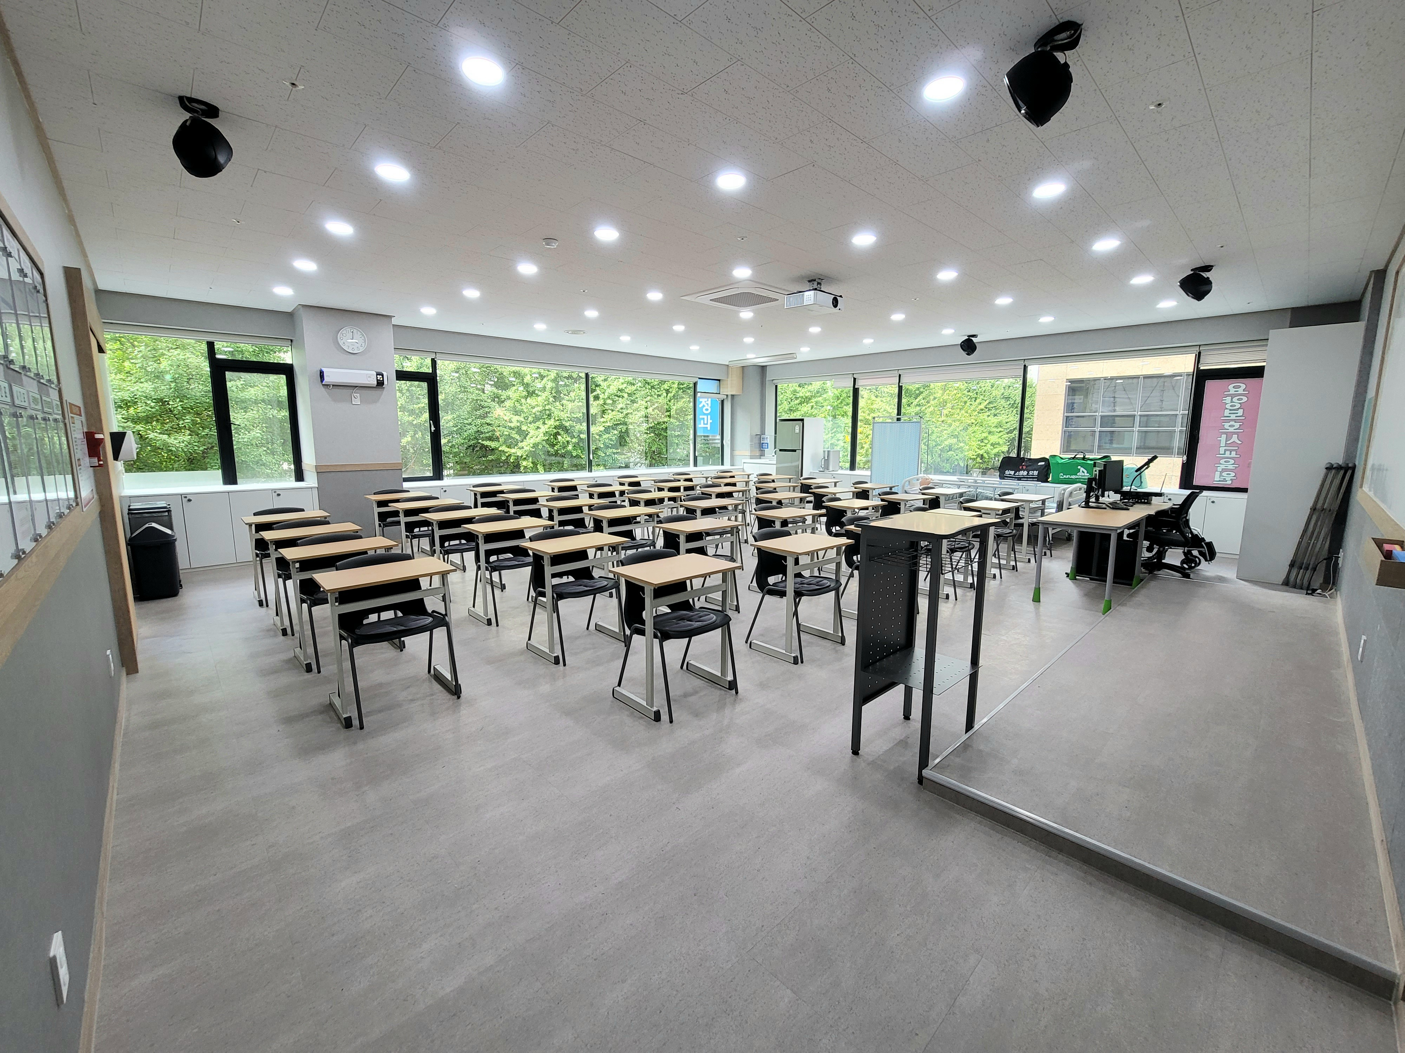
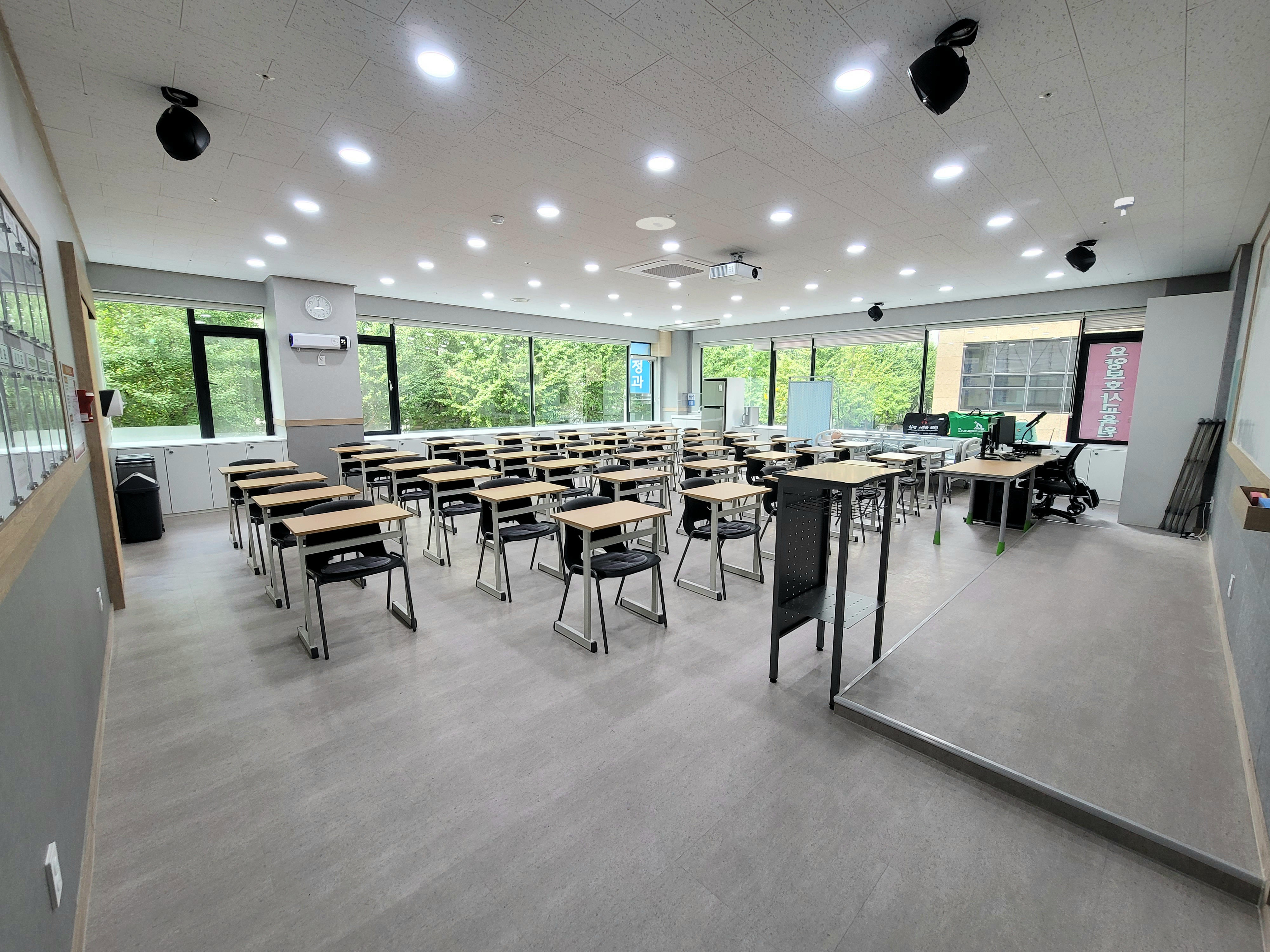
+ recessed light [636,217,676,231]
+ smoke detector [1114,196,1135,216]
